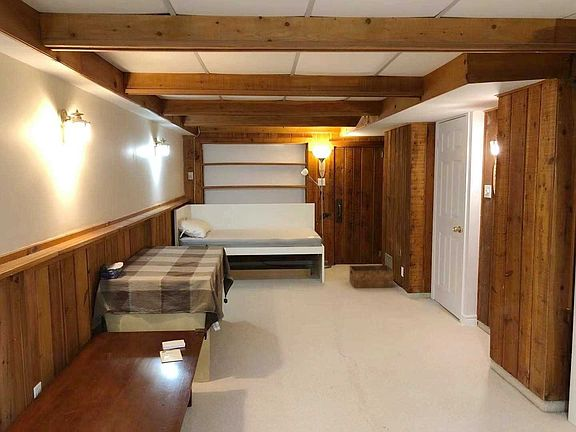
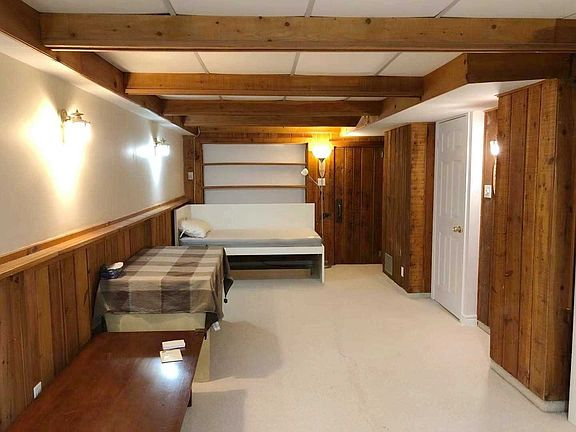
- storage basket [349,264,394,289]
